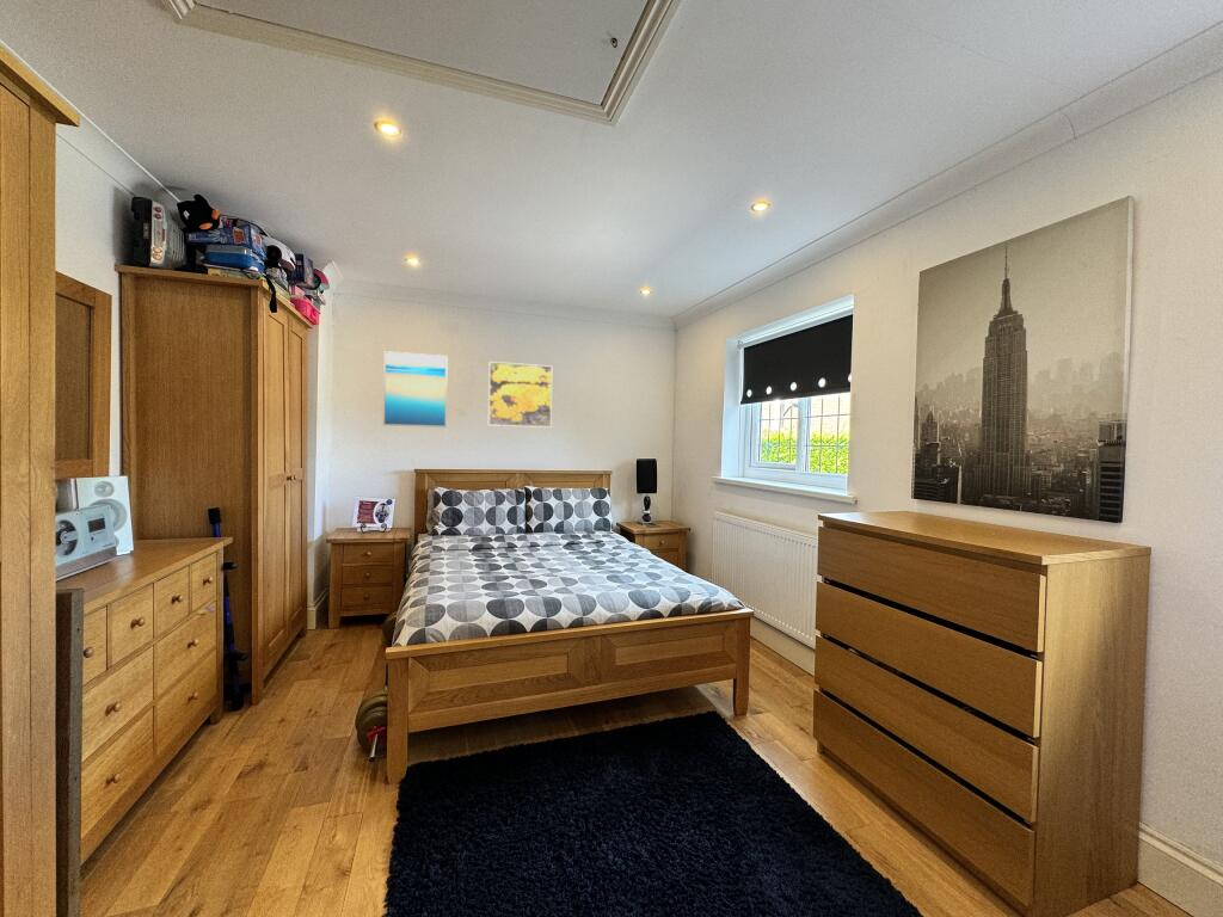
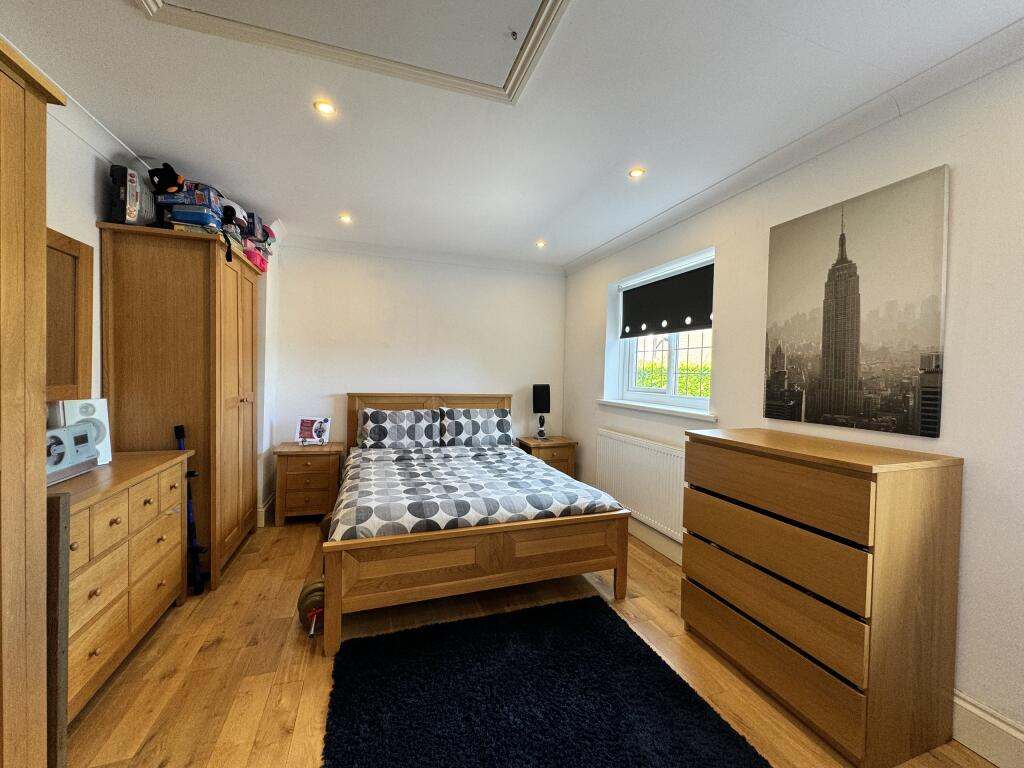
- wall art [382,350,449,429]
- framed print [487,361,553,429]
